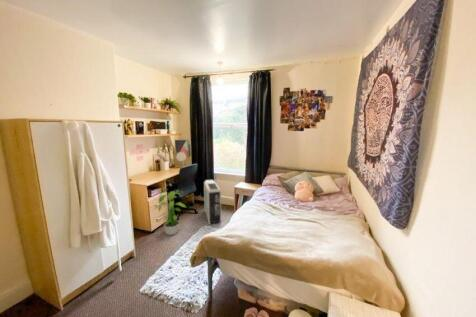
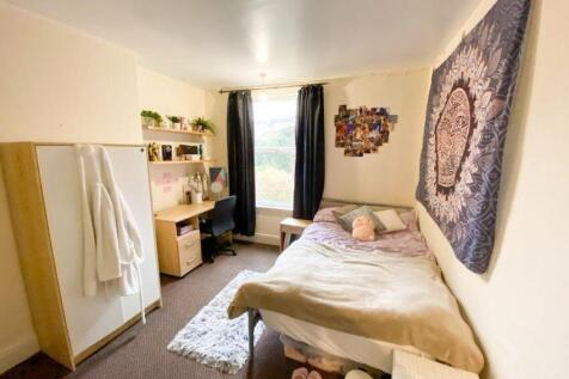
- air purifier [203,179,222,226]
- potted plant [155,188,187,236]
